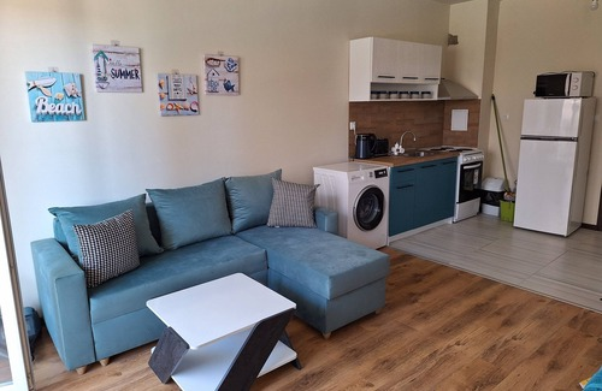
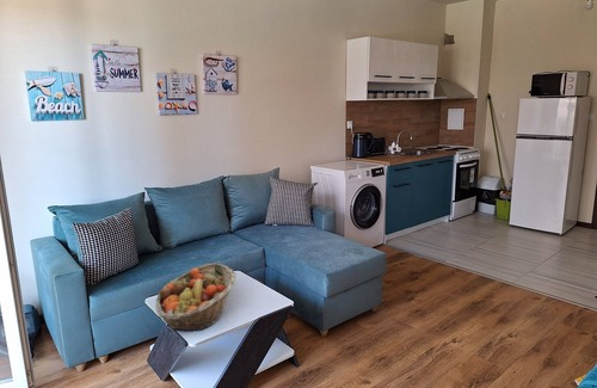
+ fruit basket [155,261,238,332]
